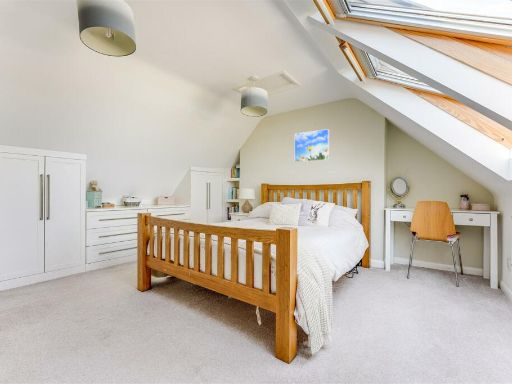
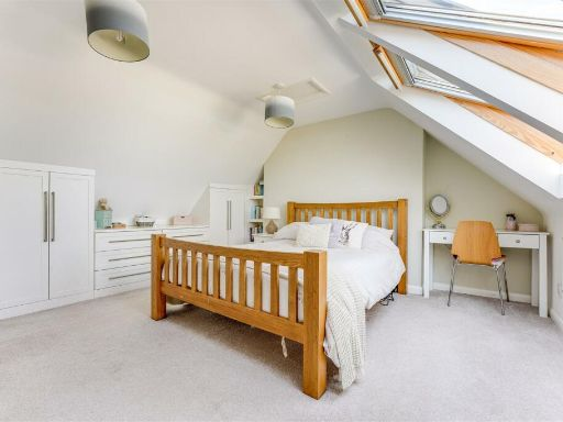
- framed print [294,128,330,163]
